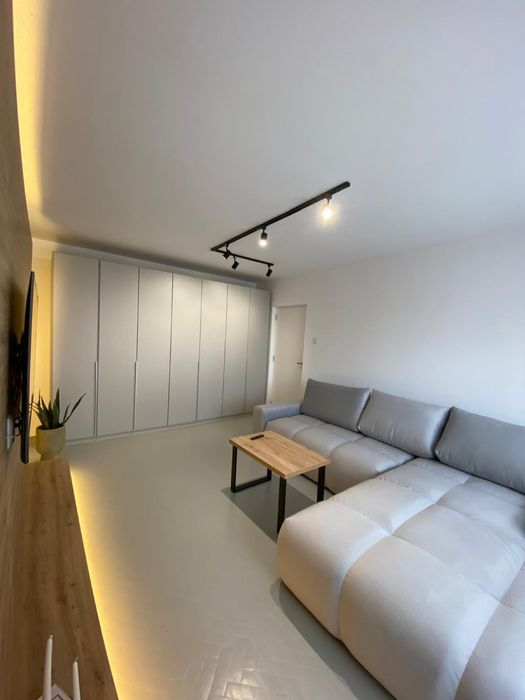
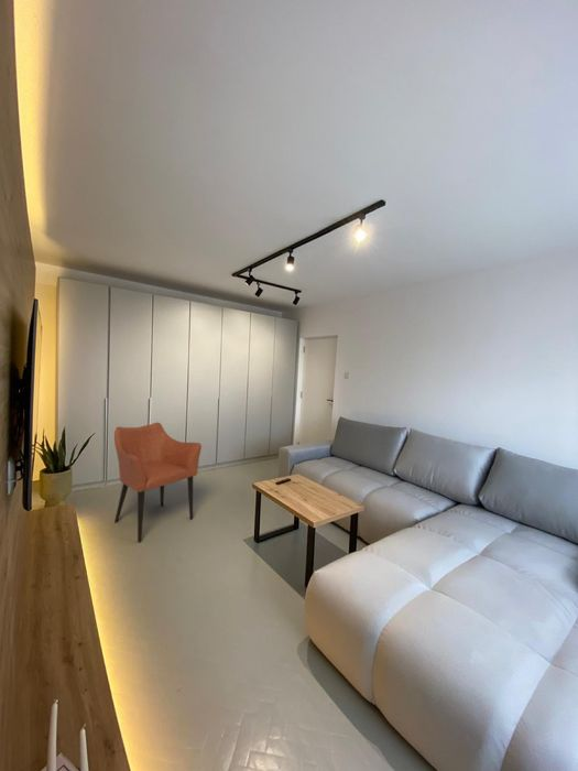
+ armchair [113,422,203,543]
